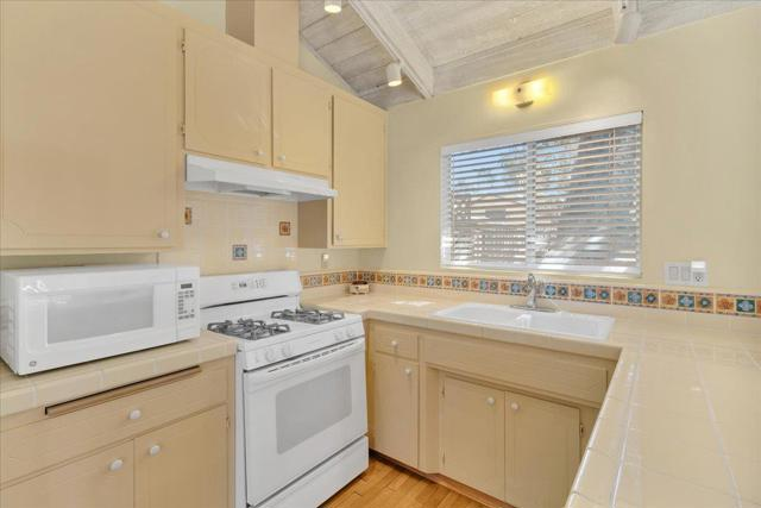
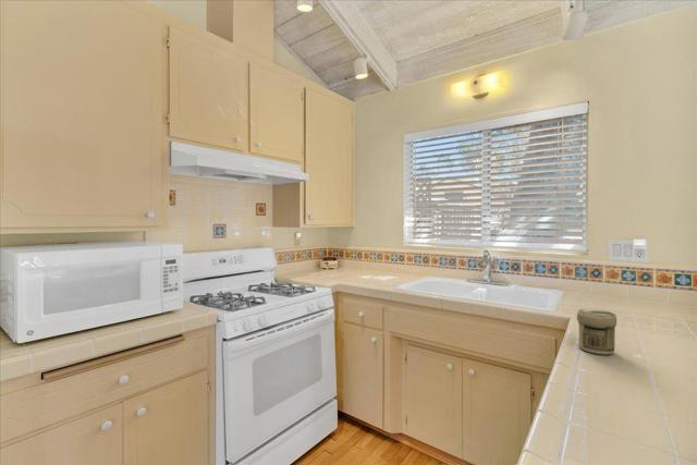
+ jar [576,308,617,356]
